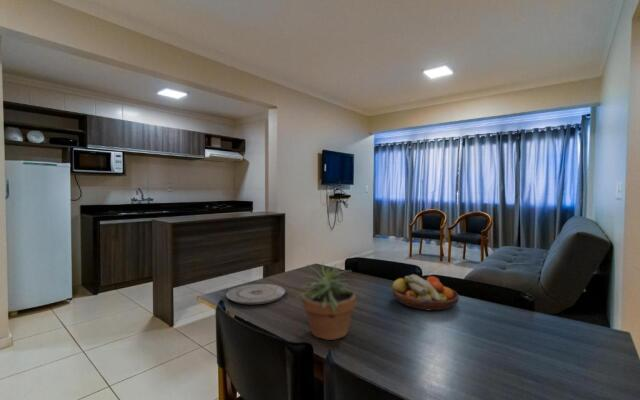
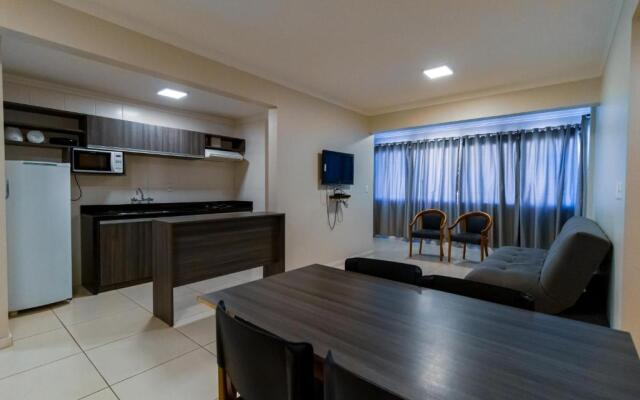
- fruit bowl [391,274,460,311]
- plate [225,283,287,305]
- potted plant [284,260,370,341]
